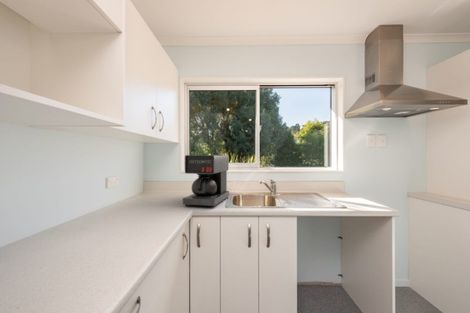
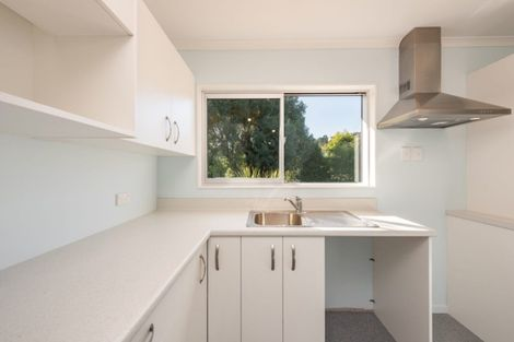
- coffee maker [182,154,230,208]
